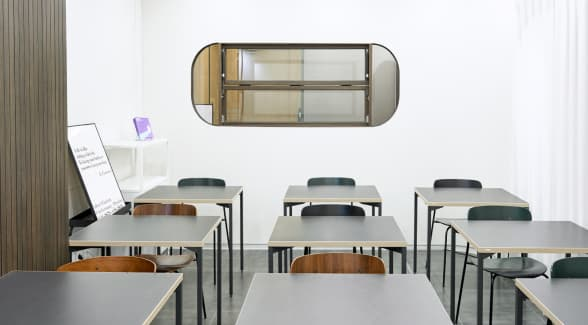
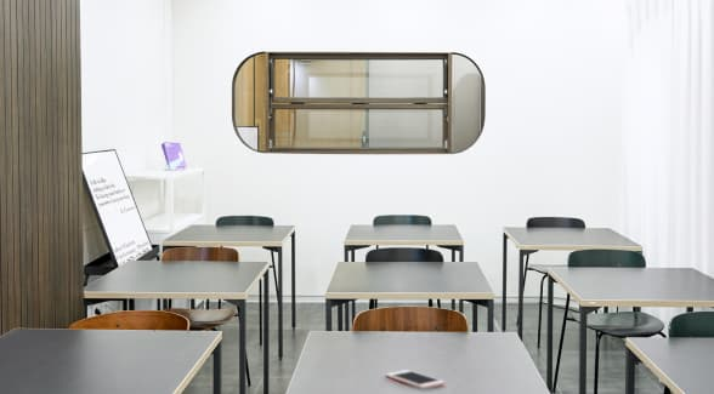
+ cell phone [385,369,446,390]
